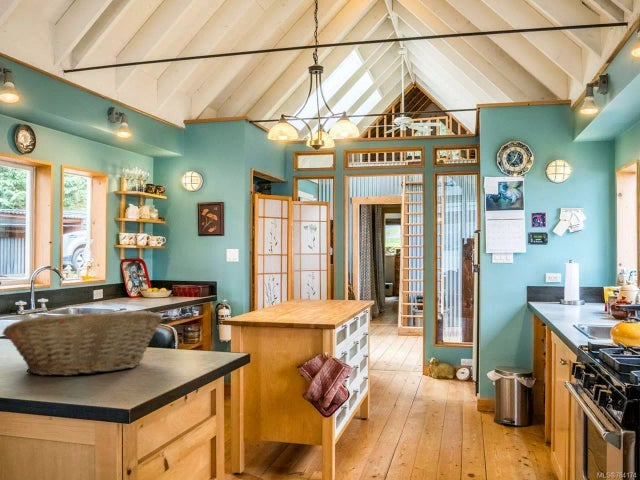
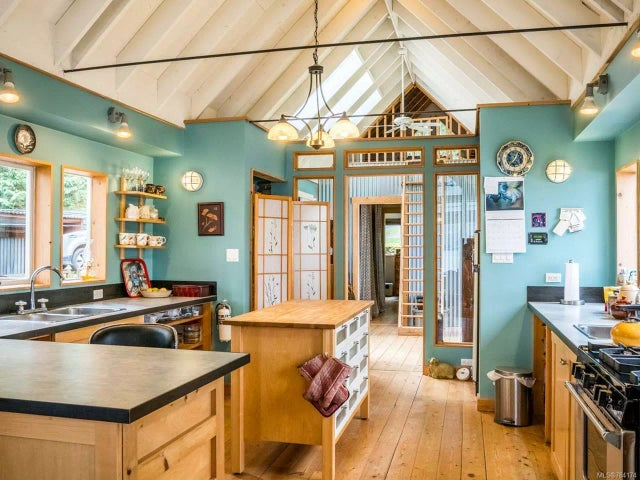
- fruit basket [2,309,163,377]
